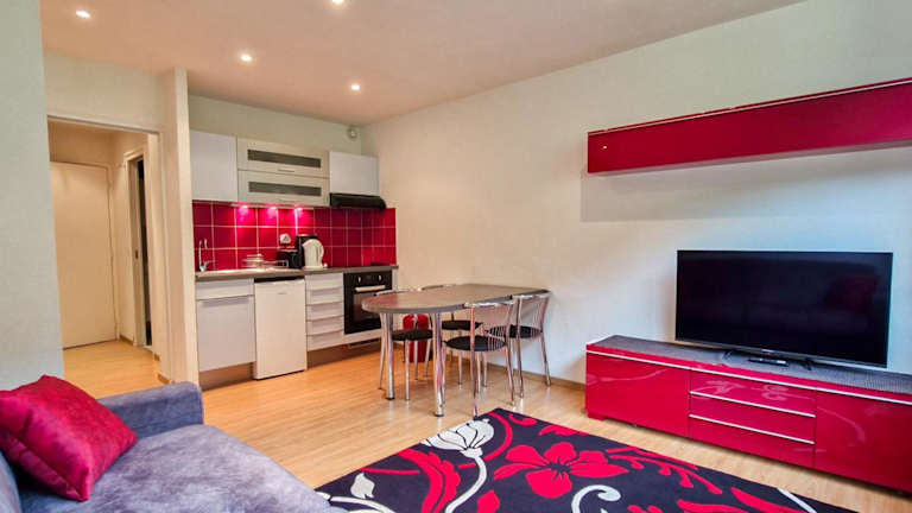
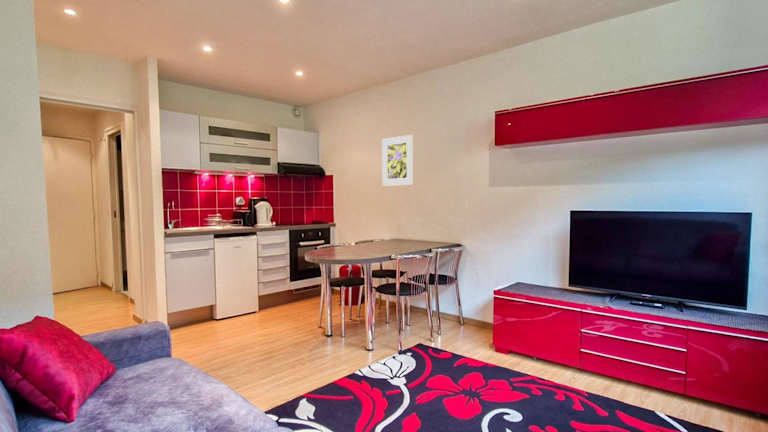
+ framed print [381,134,414,187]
